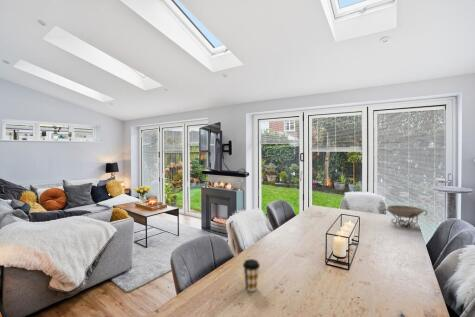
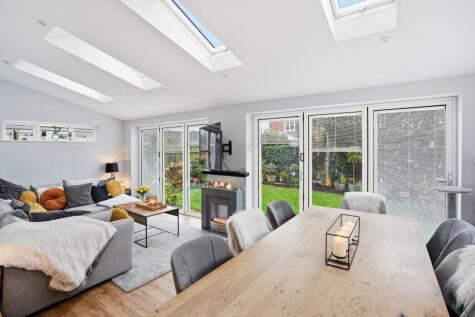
- decorative bowl [381,204,428,229]
- coffee cup [242,258,261,293]
